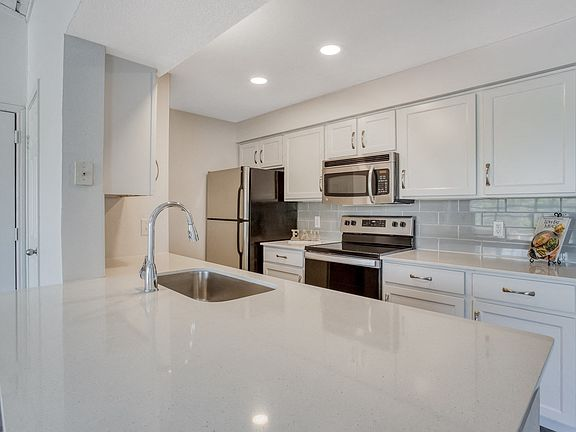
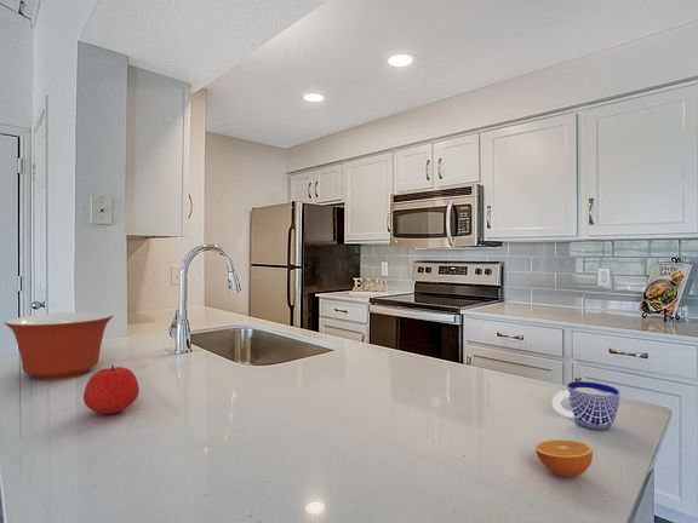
+ cup [551,380,620,431]
+ orange [534,438,594,478]
+ apple [82,363,141,415]
+ mixing bowl [4,311,114,381]
